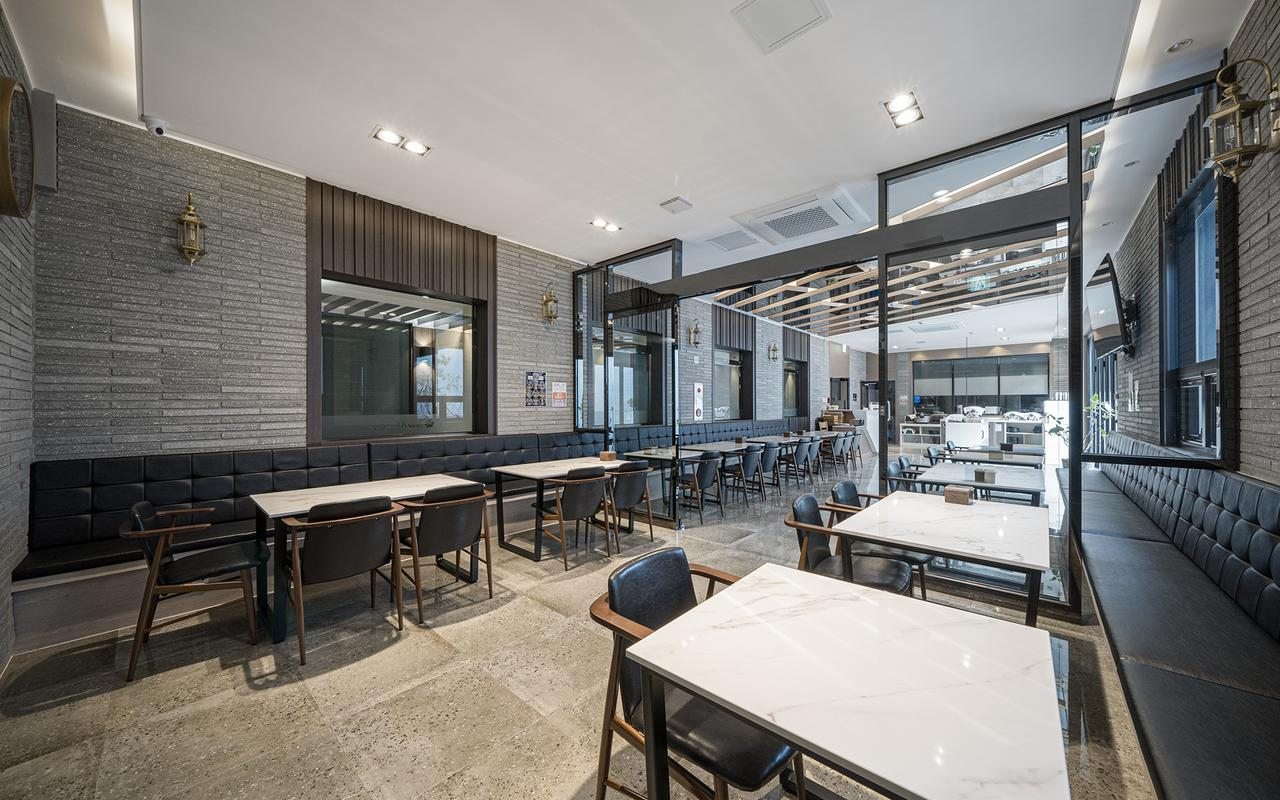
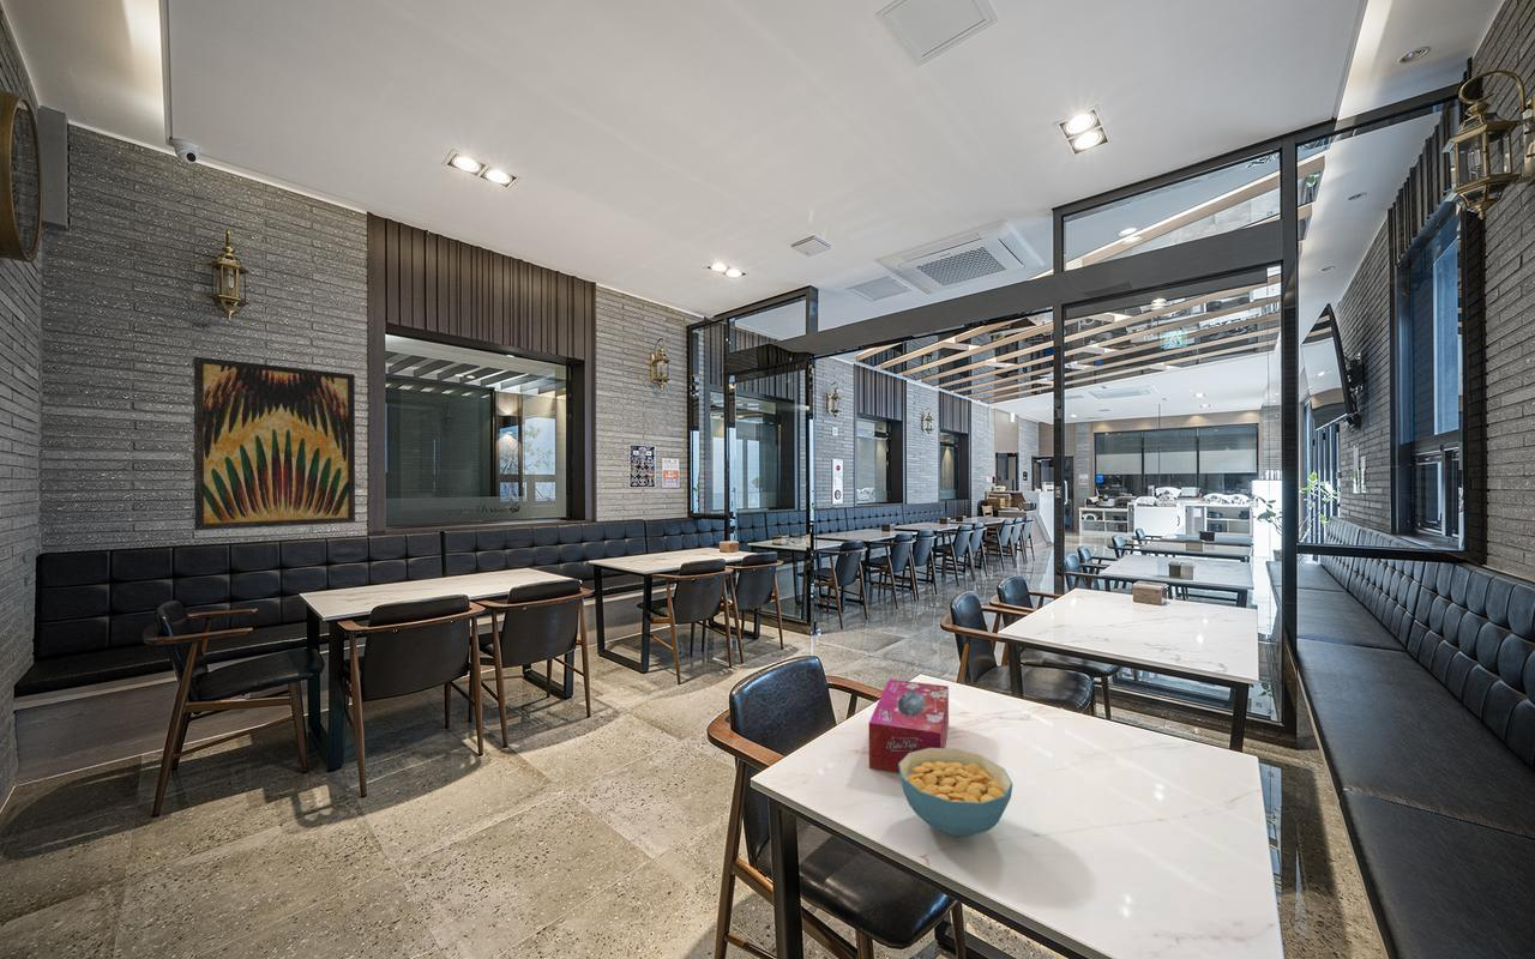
+ wall art [193,356,356,531]
+ cereal bowl [898,747,1013,837]
+ tissue box [867,678,950,773]
